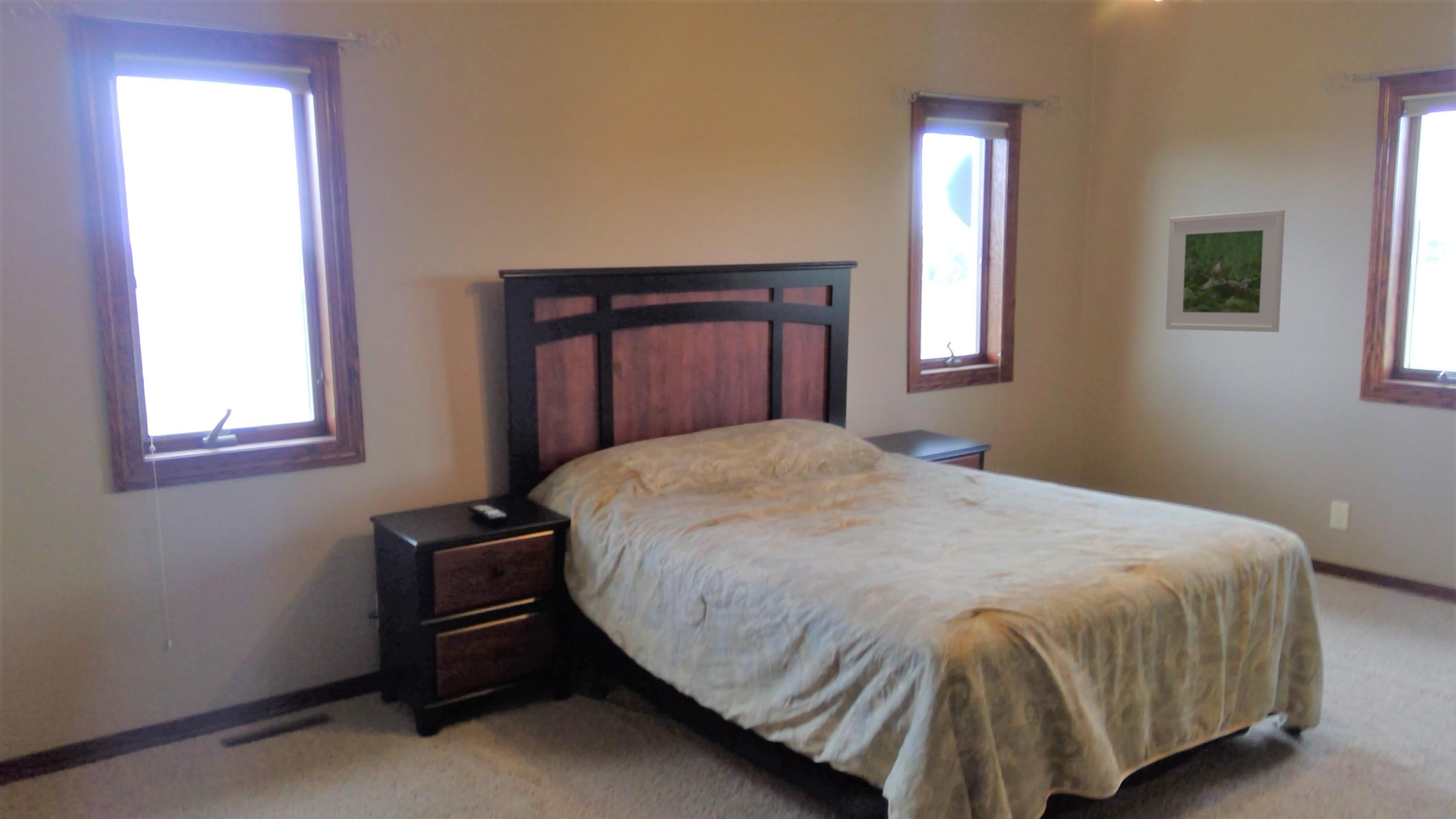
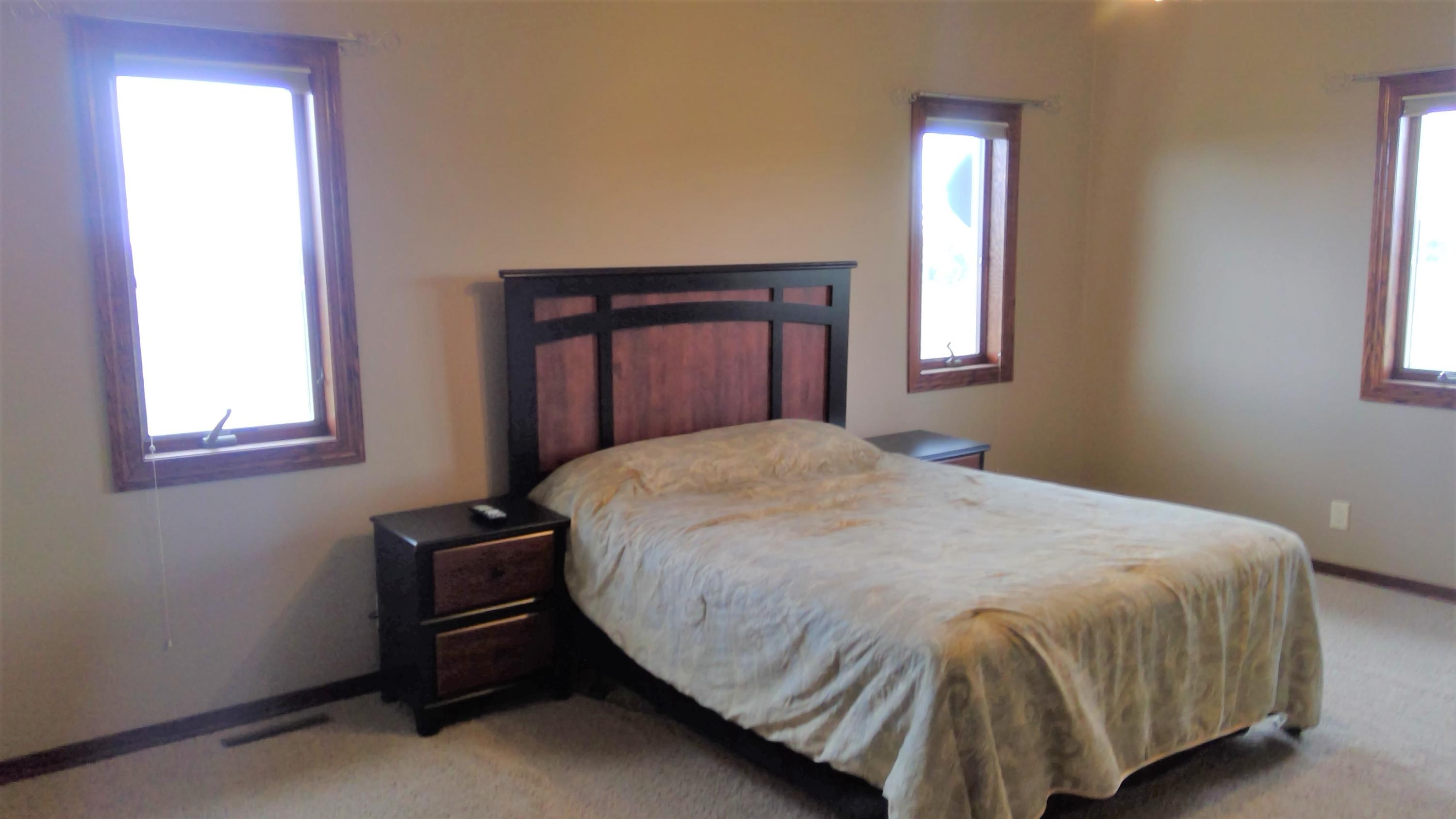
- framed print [1165,209,1286,333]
